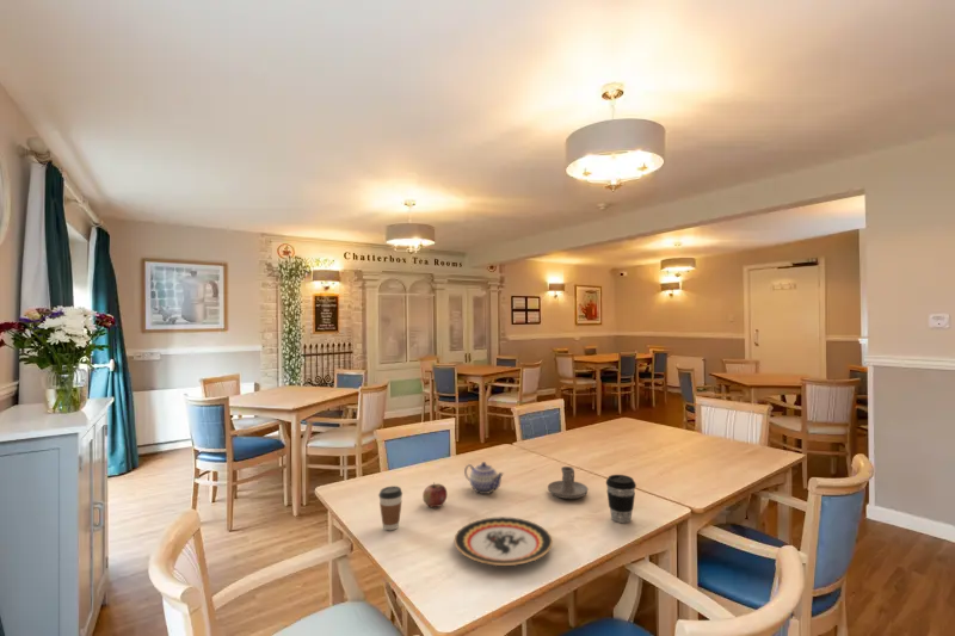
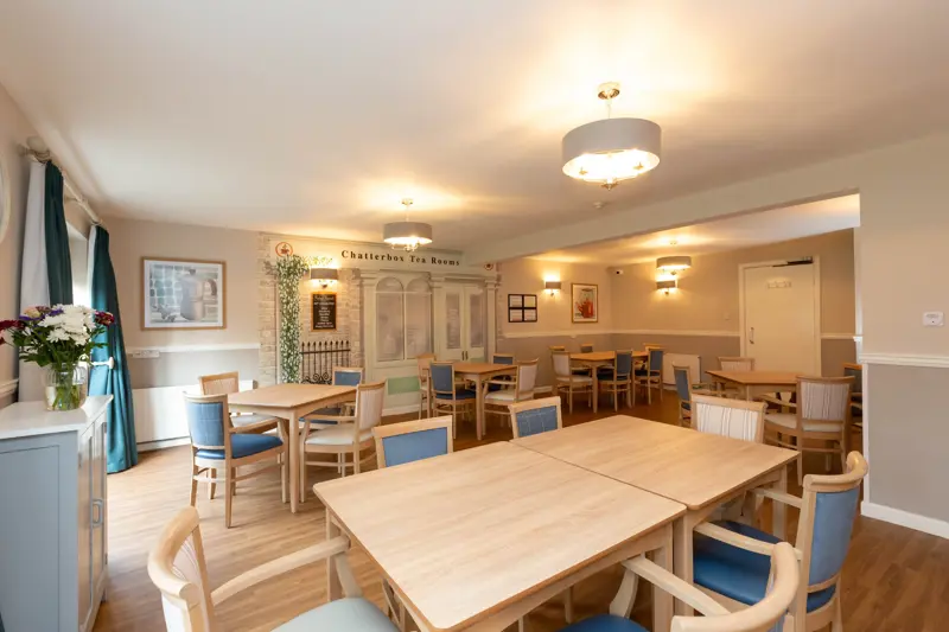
- coffee cup [377,484,403,531]
- teapot [463,461,505,495]
- coffee cup [605,474,637,524]
- apple [421,481,448,508]
- plate [454,515,554,567]
- candle holder [547,465,590,500]
